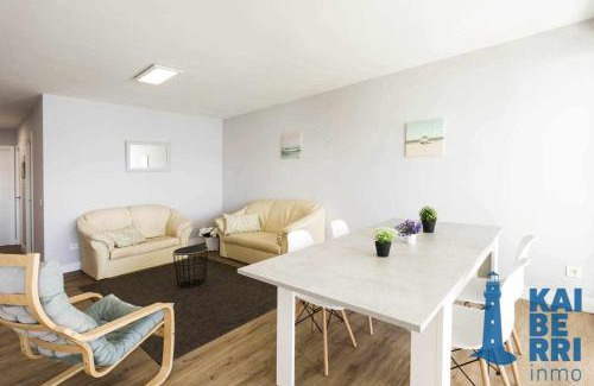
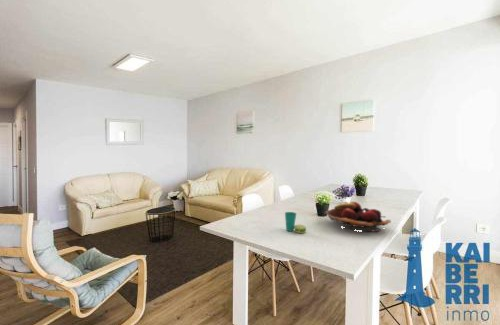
+ fruit basket [325,201,392,233]
+ cup [284,211,307,234]
